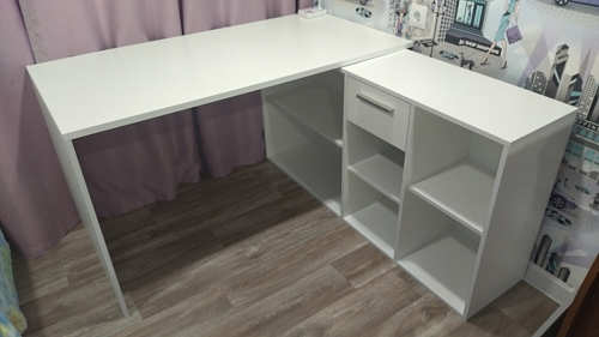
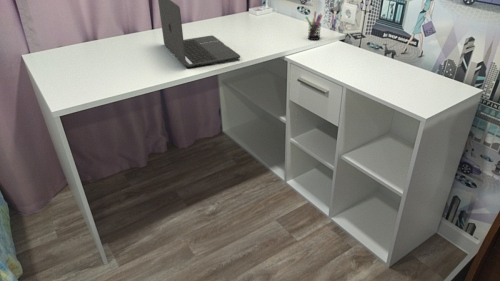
+ pen holder [305,10,324,41]
+ laptop [157,0,241,68]
